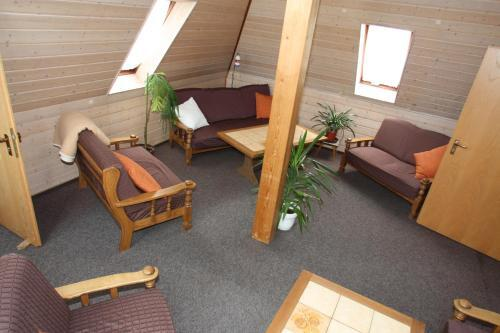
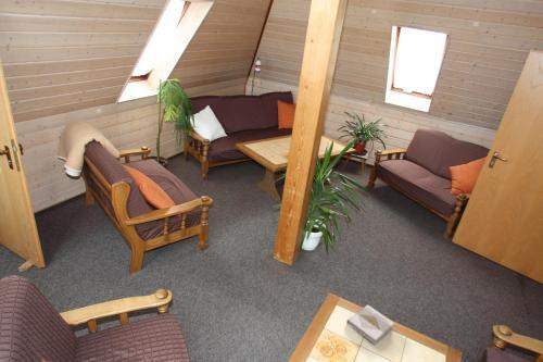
+ book [345,303,395,346]
